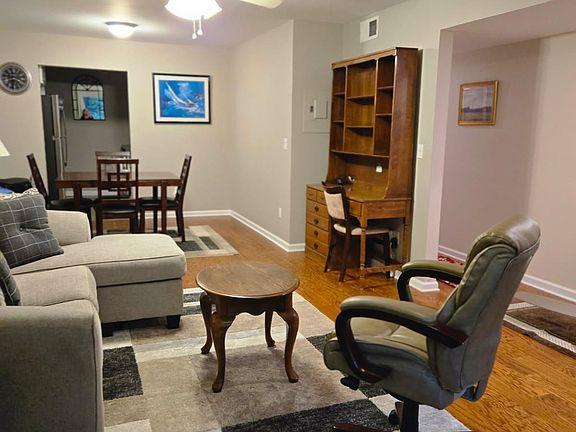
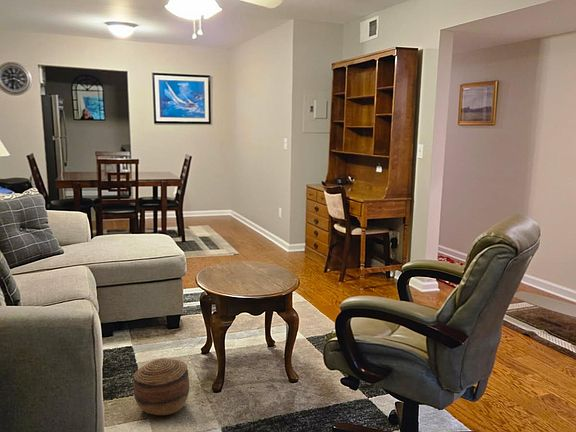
+ basket [132,357,190,416]
